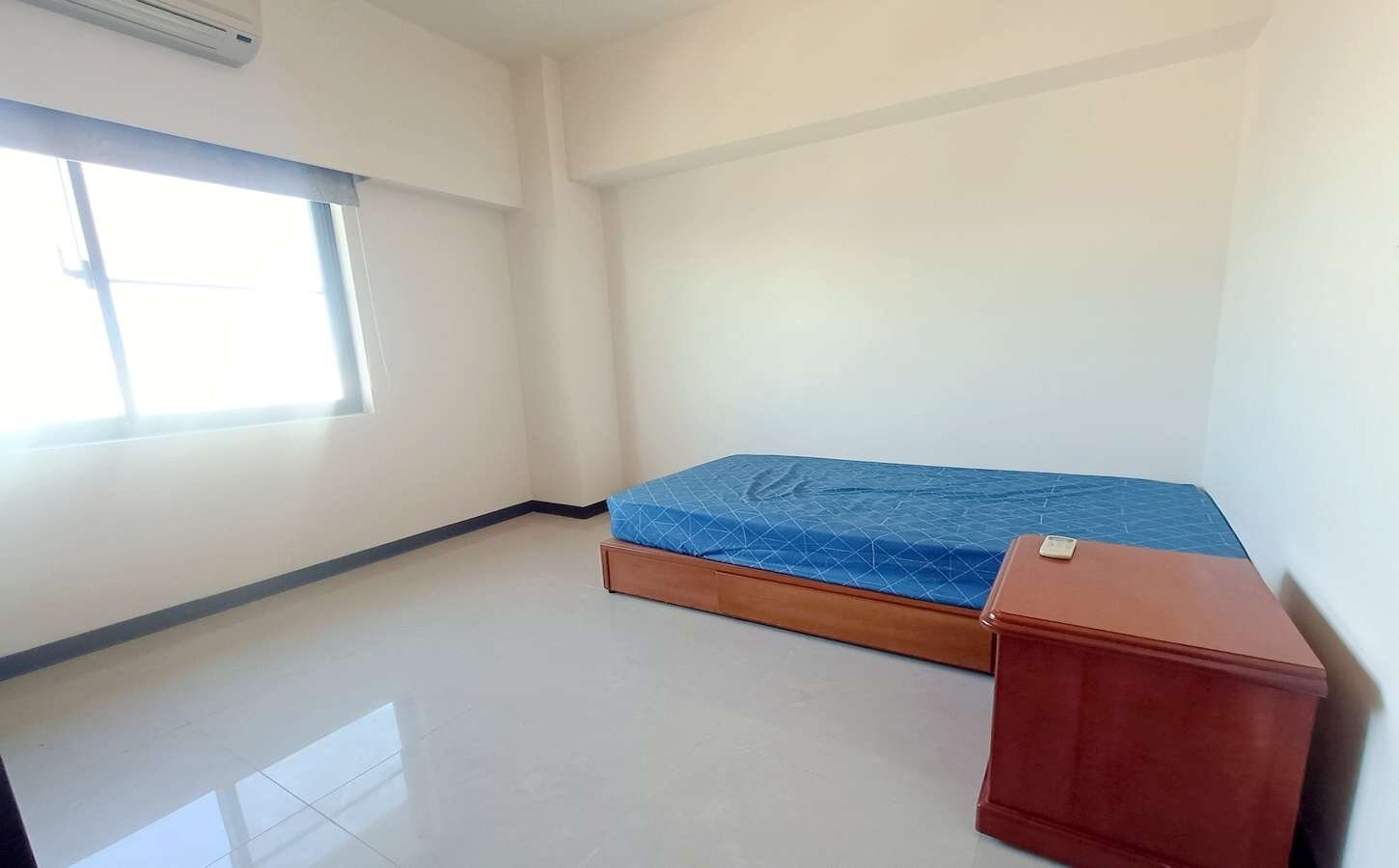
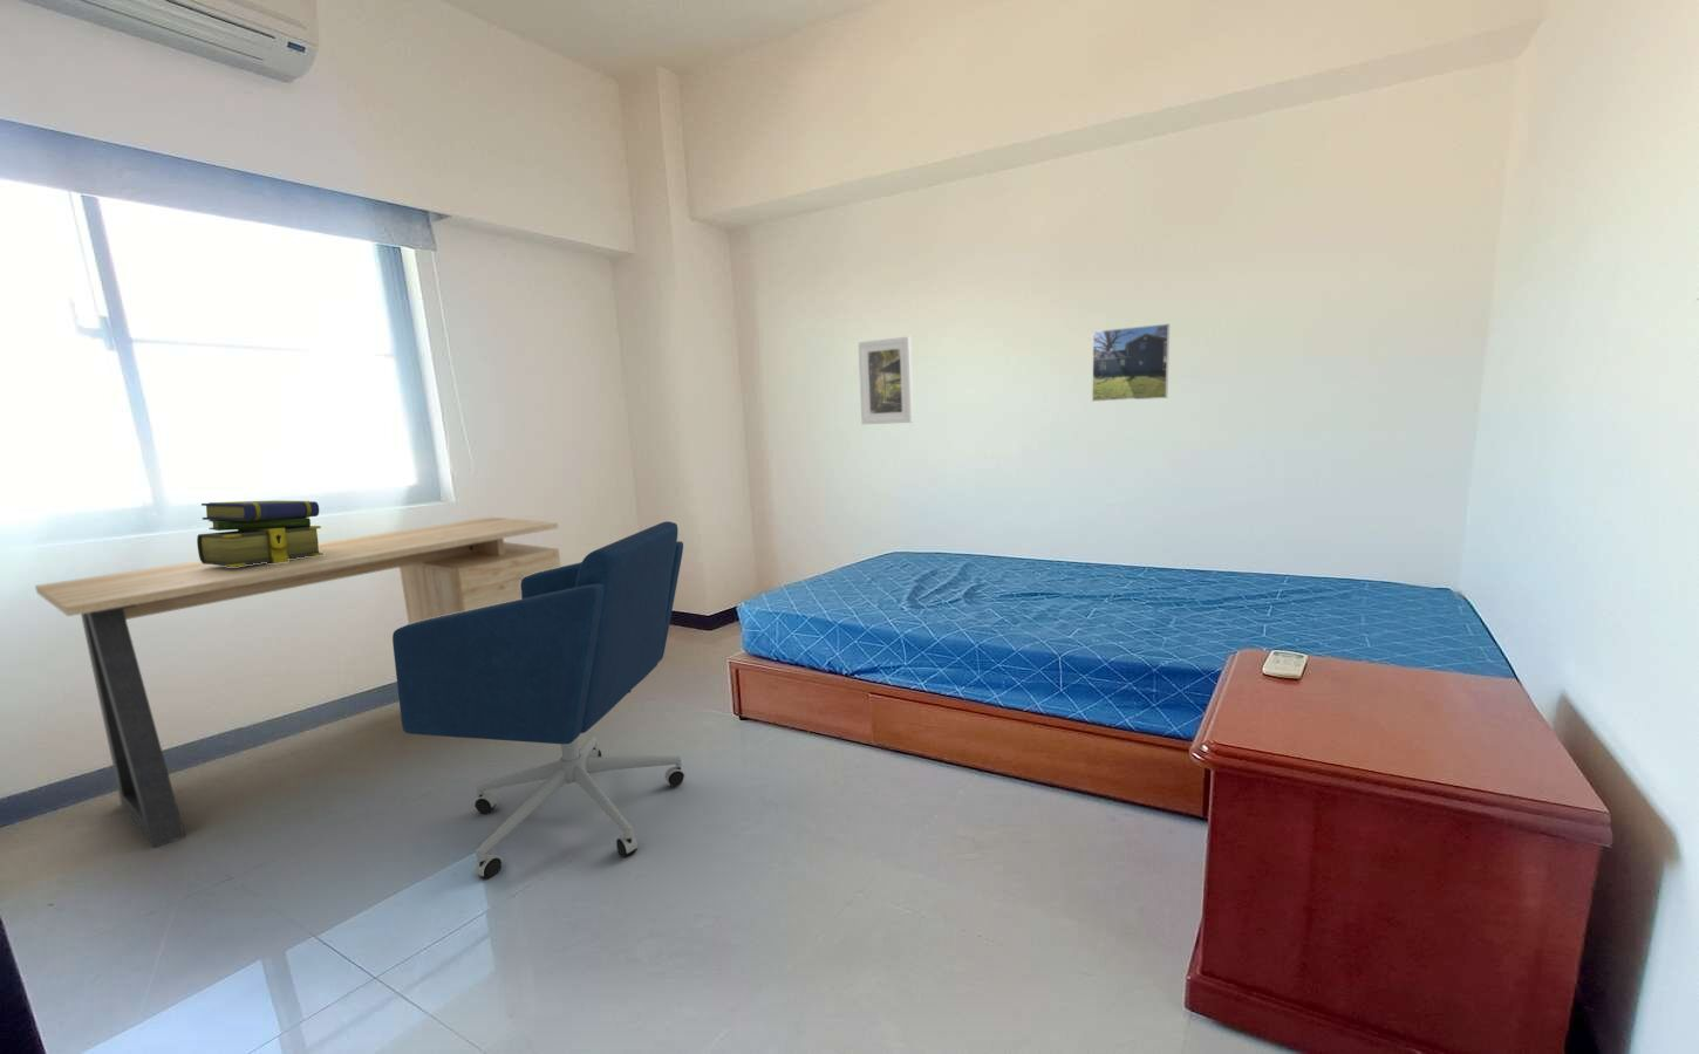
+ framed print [857,335,914,425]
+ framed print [1091,322,1171,403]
+ office chair [391,520,686,879]
+ stack of books [196,499,324,567]
+ desk [34,515,562,849]
